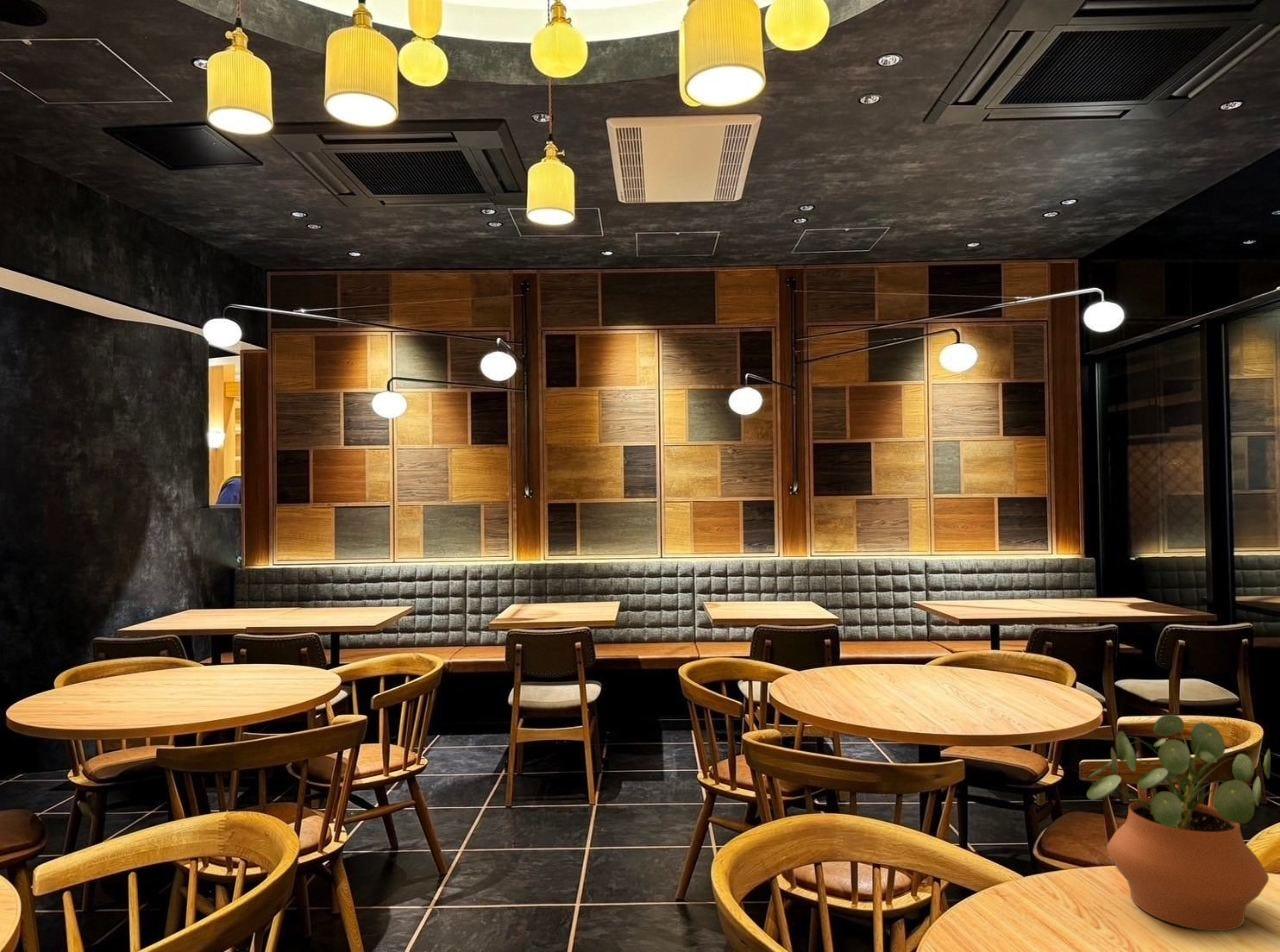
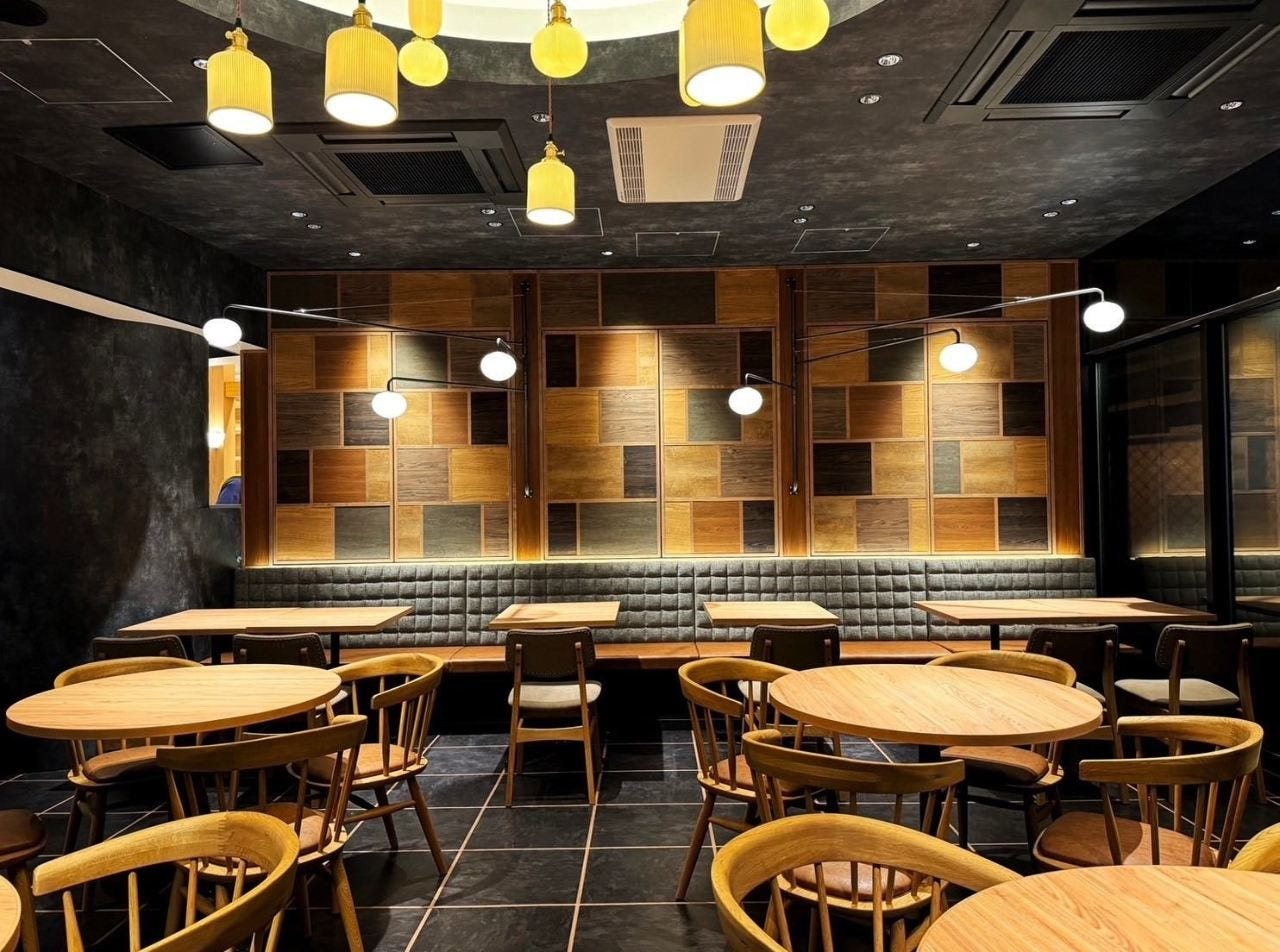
- potted plant [1086,714,1271,932]
